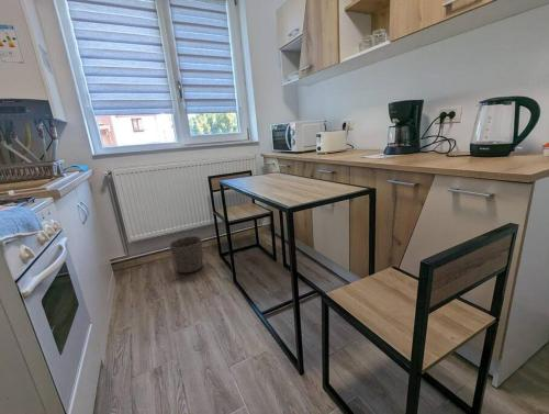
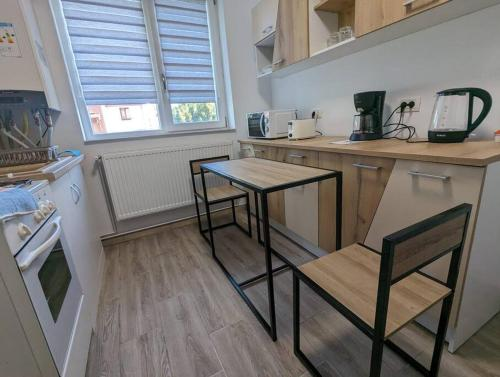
- waste basket [168,235,204,275]
